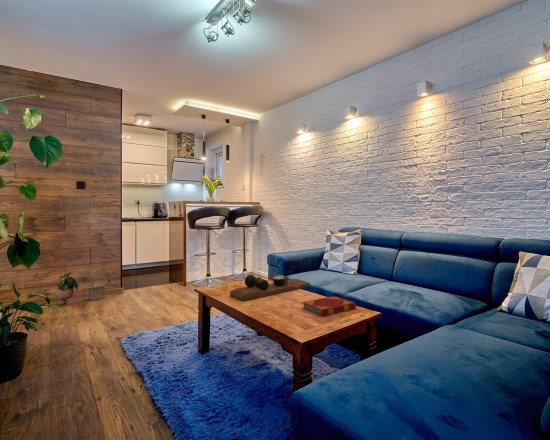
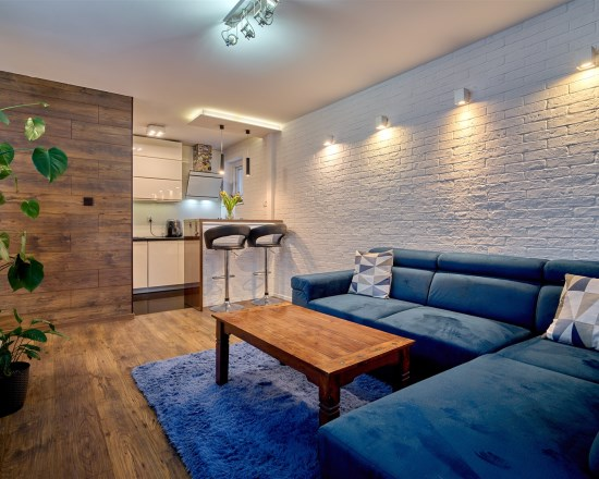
- decorative tray [229,273,311,302]
- basket [87,271,106,301]
- potted plant [55,271,79,307]
- hardback book [300,295,357,317]
